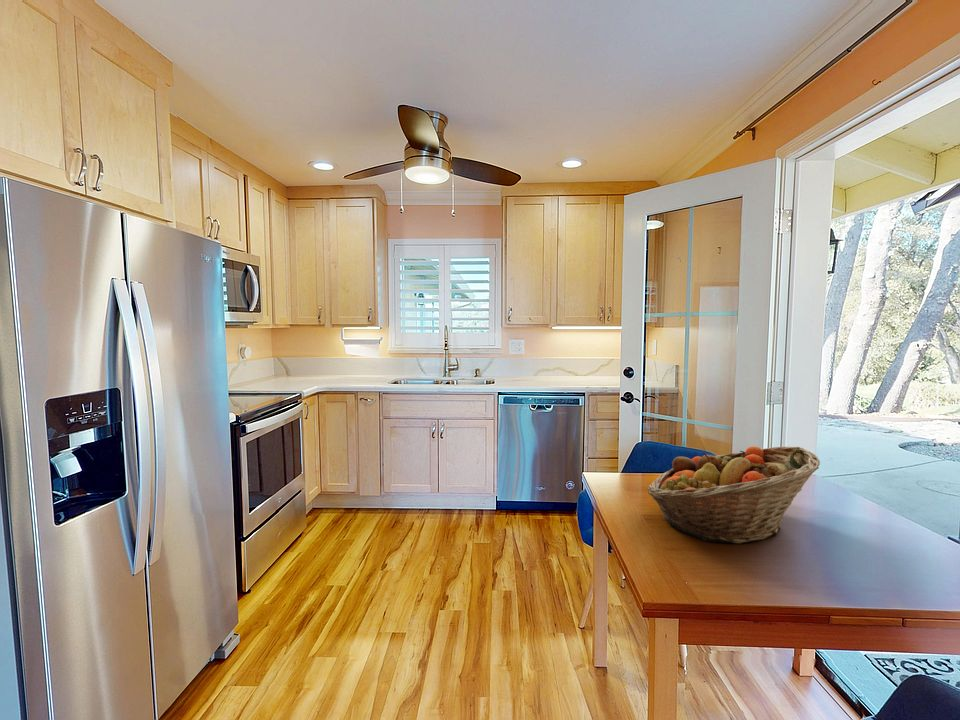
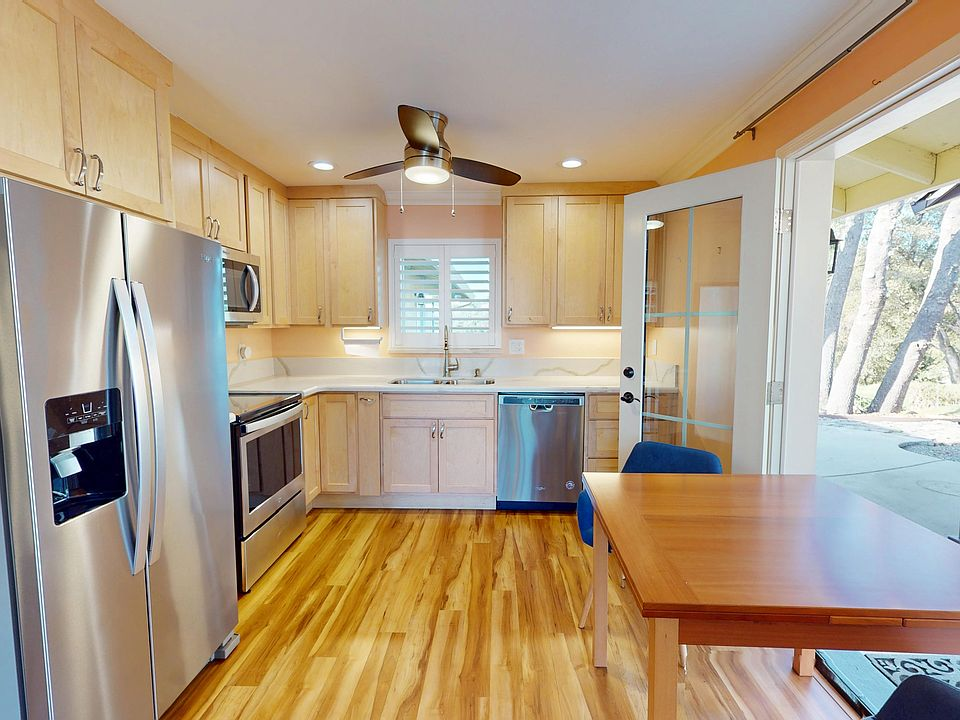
- fruit basket [646,445,821,545]
